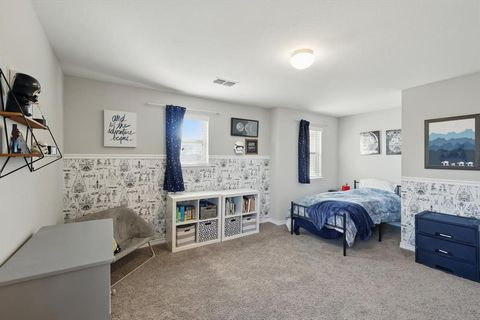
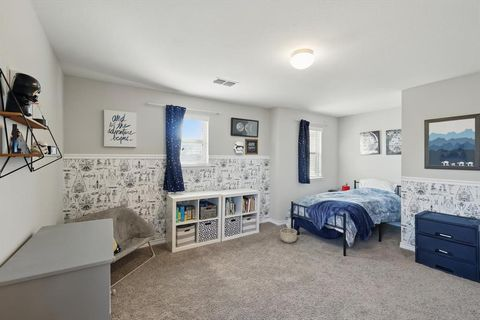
+ basket [279,214,298,244]
